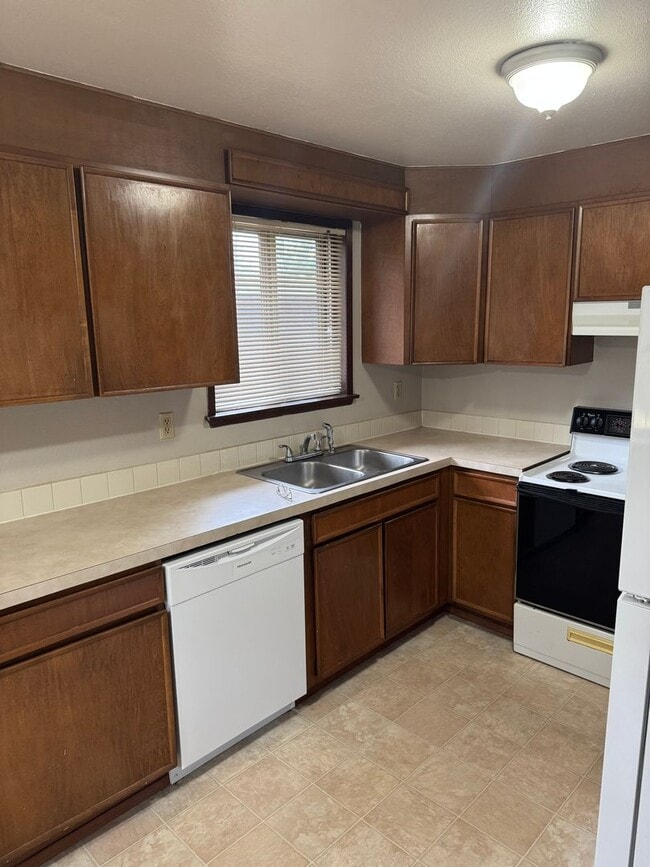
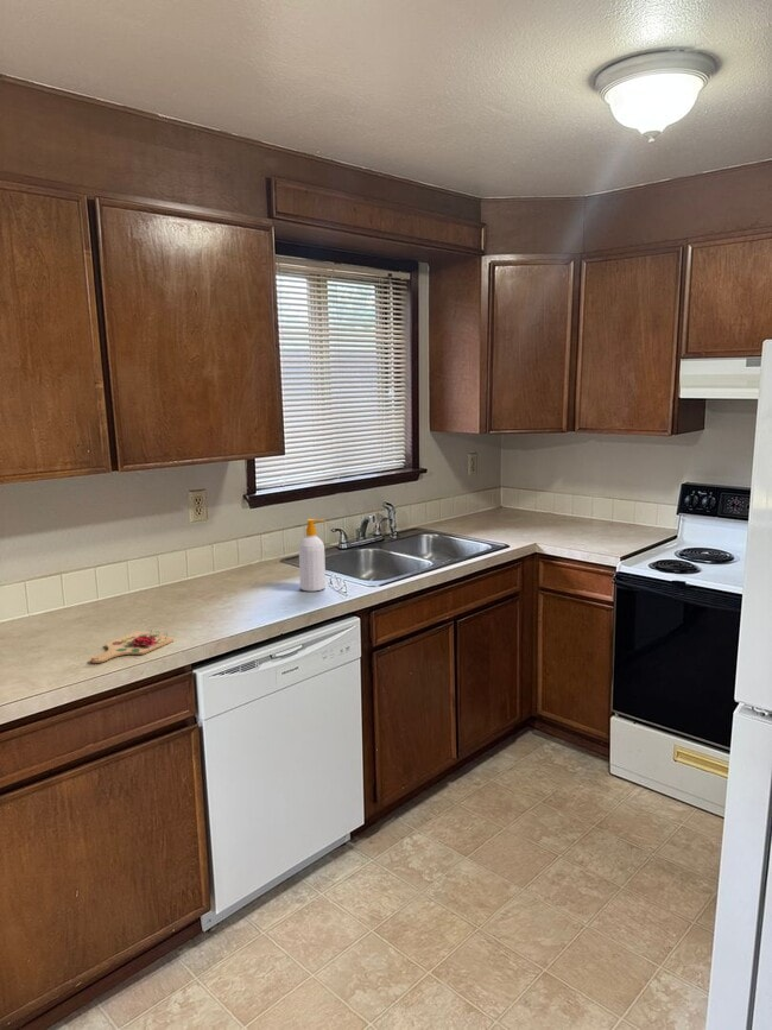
+ cutting board [90,628,176,664]
+ soap bottle [298,518,327,593]
